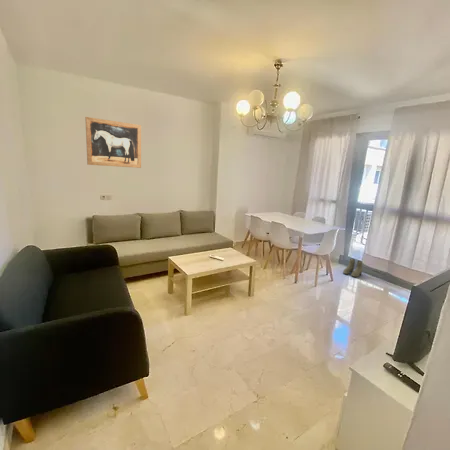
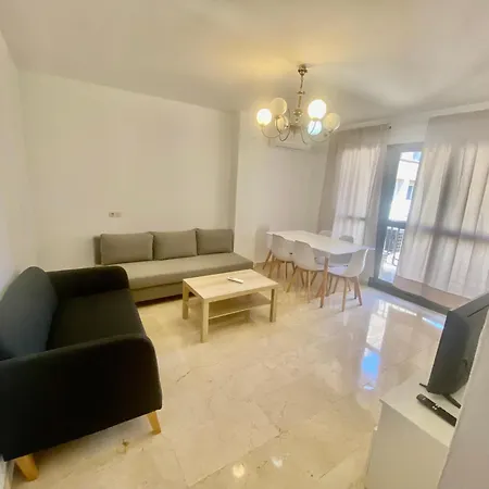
- boots [342,258,364,278]
- wall art [84,116,142,169]
